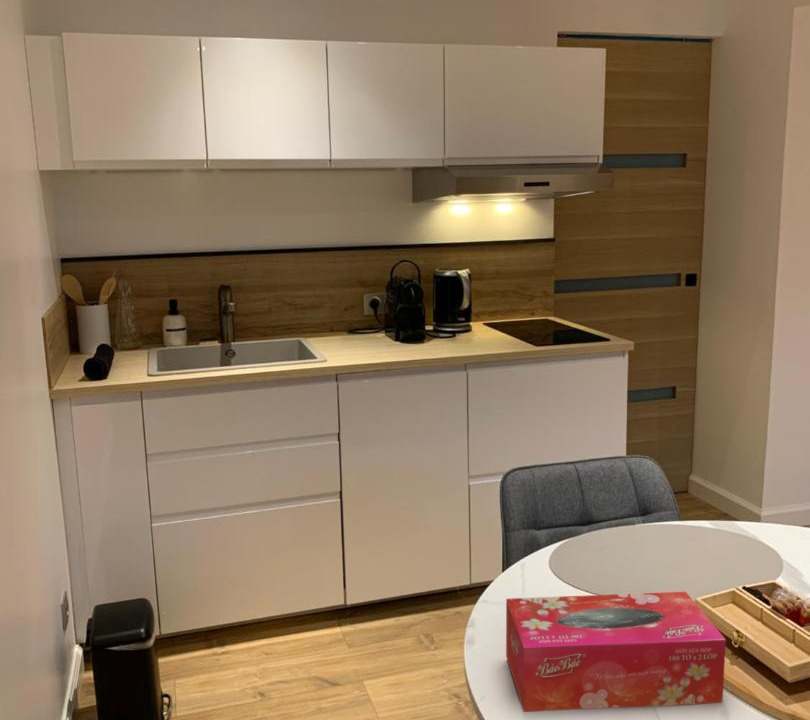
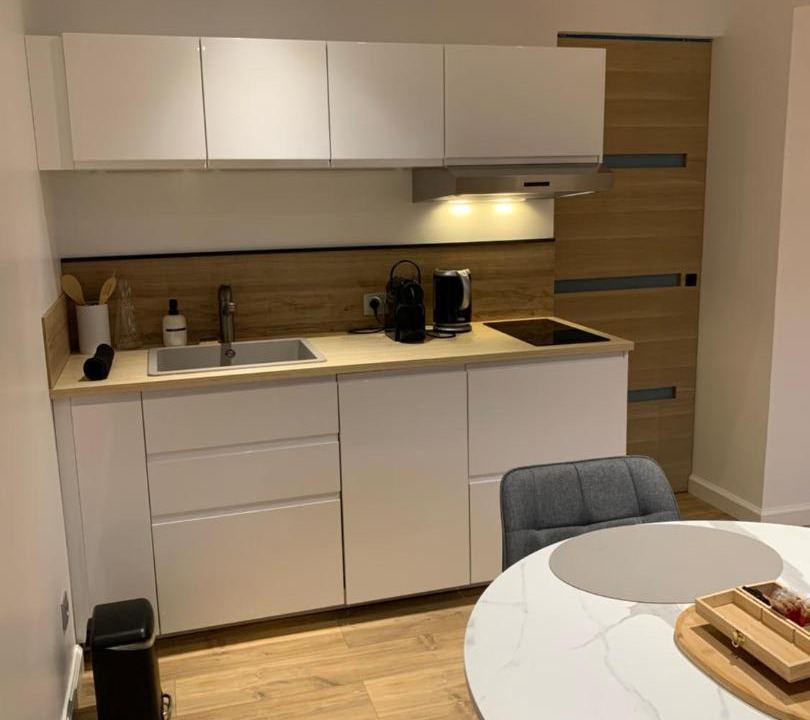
- tissue box [505,591,727,713]
